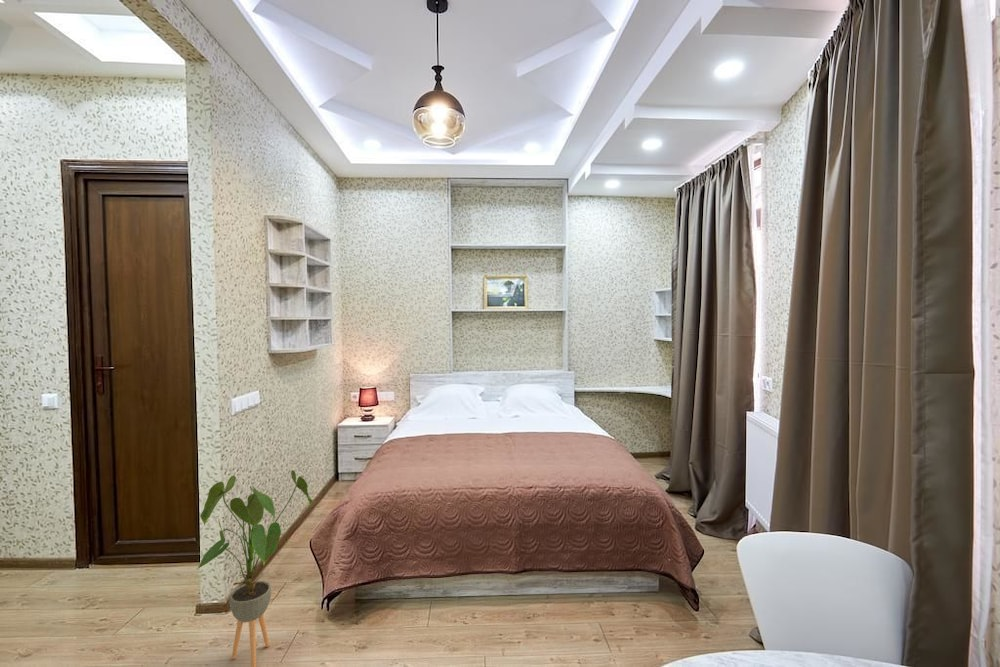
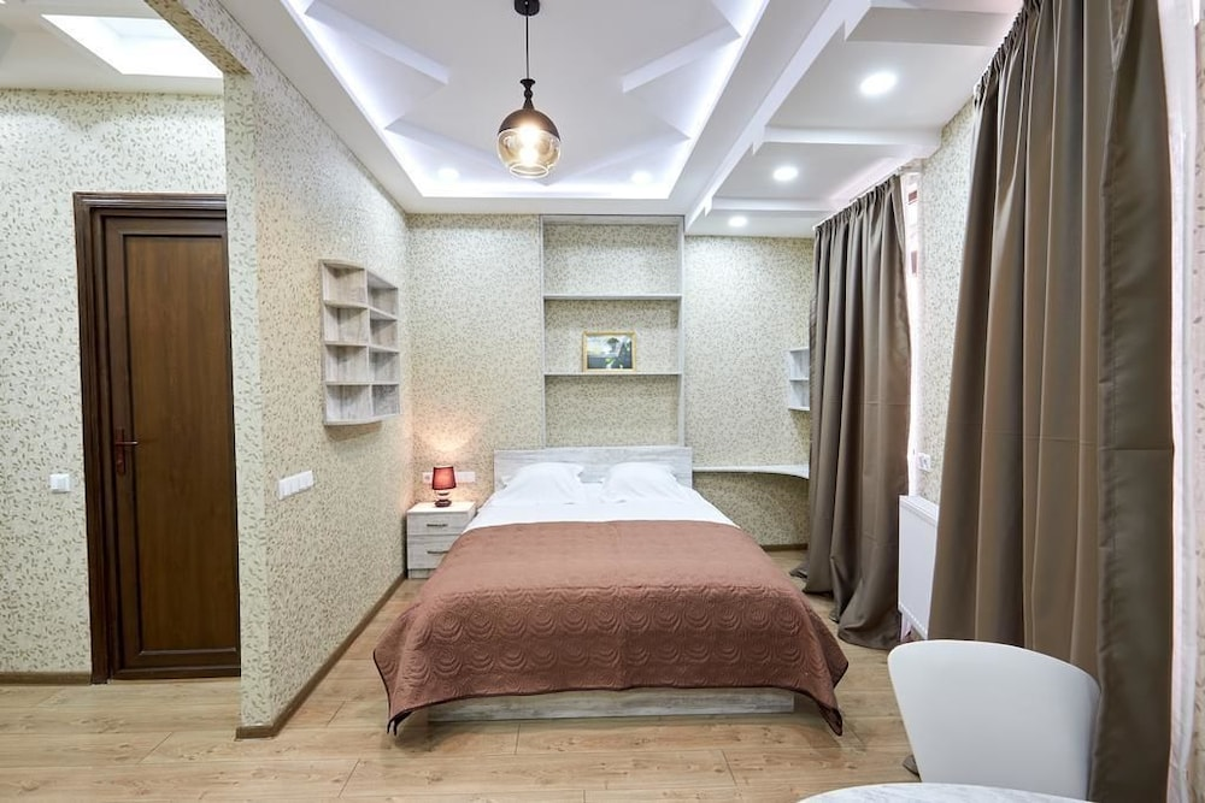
- house plant [196,469,314,667]
